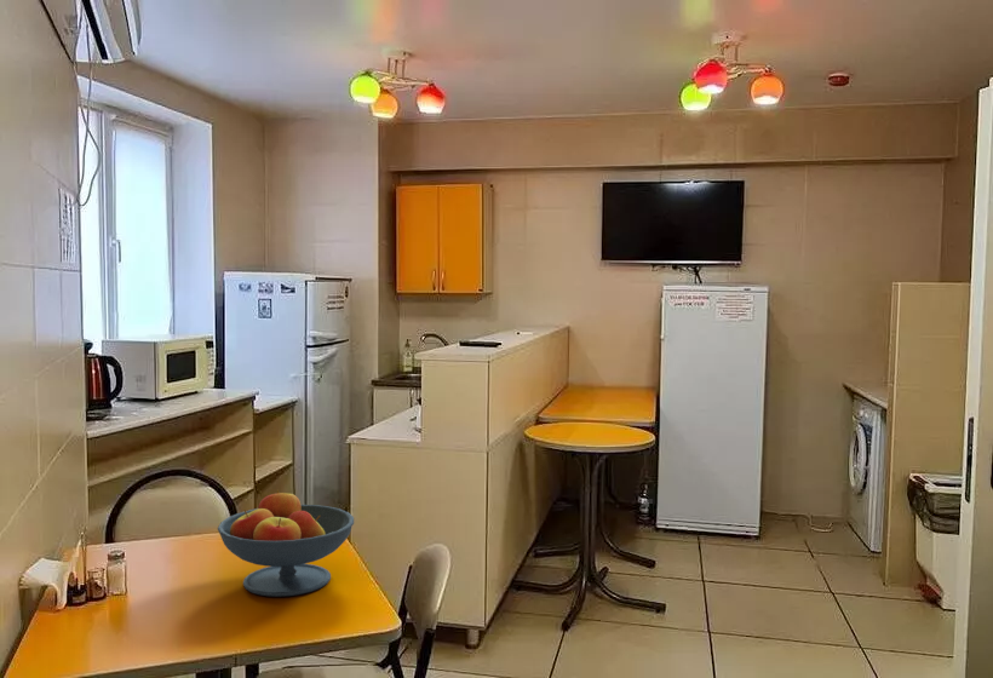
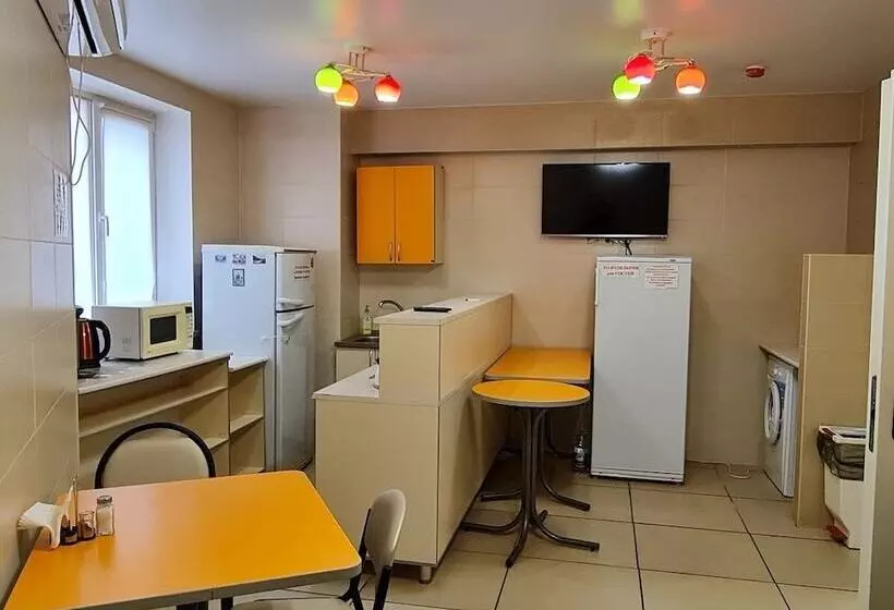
- fruit bowl [217,489,355,598]
